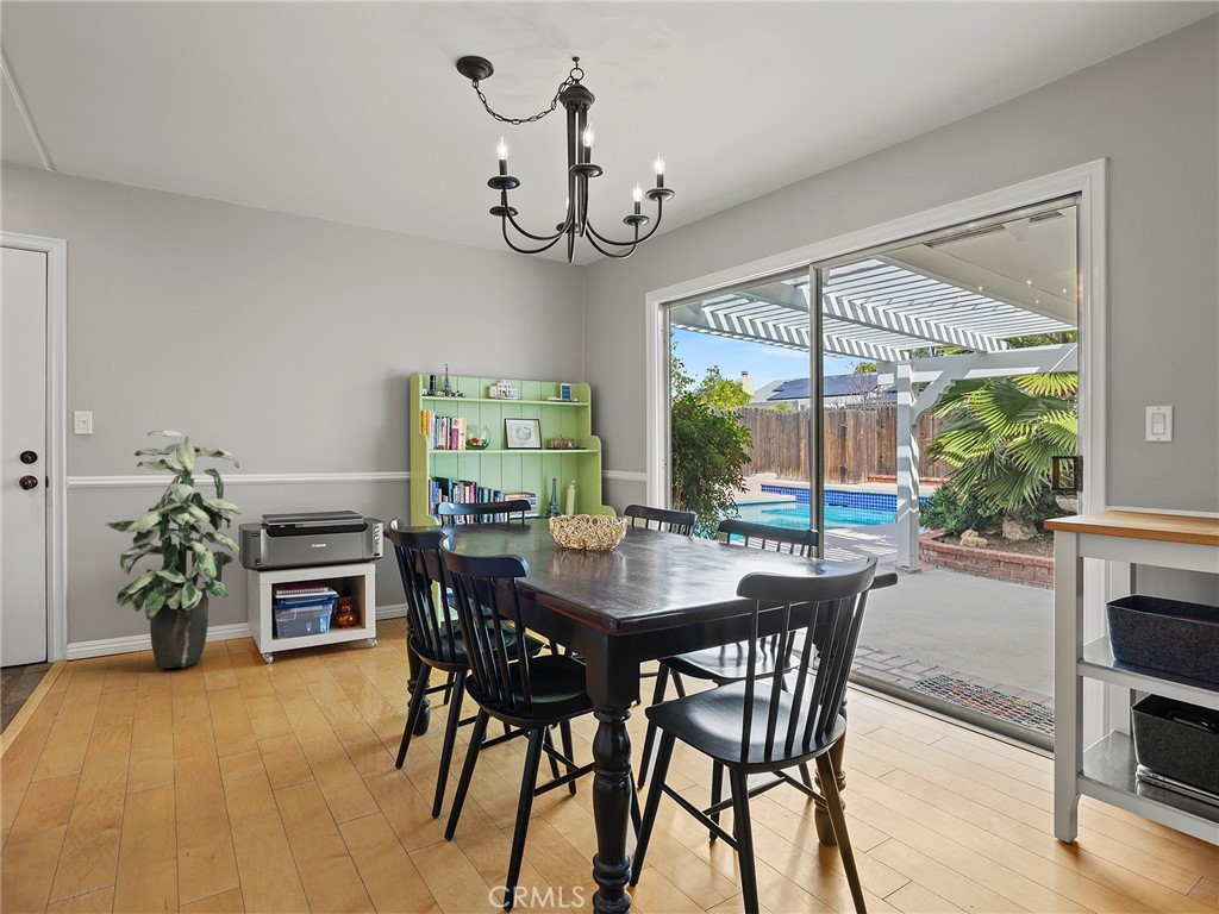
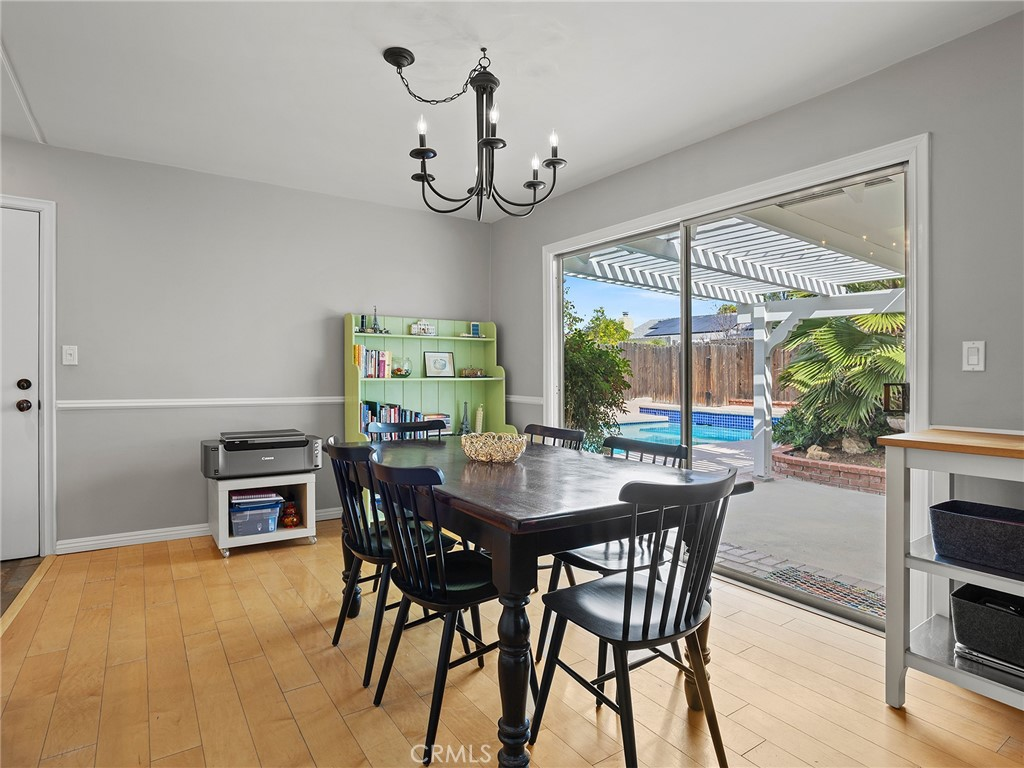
- indoor plant [105,430,243,669]
